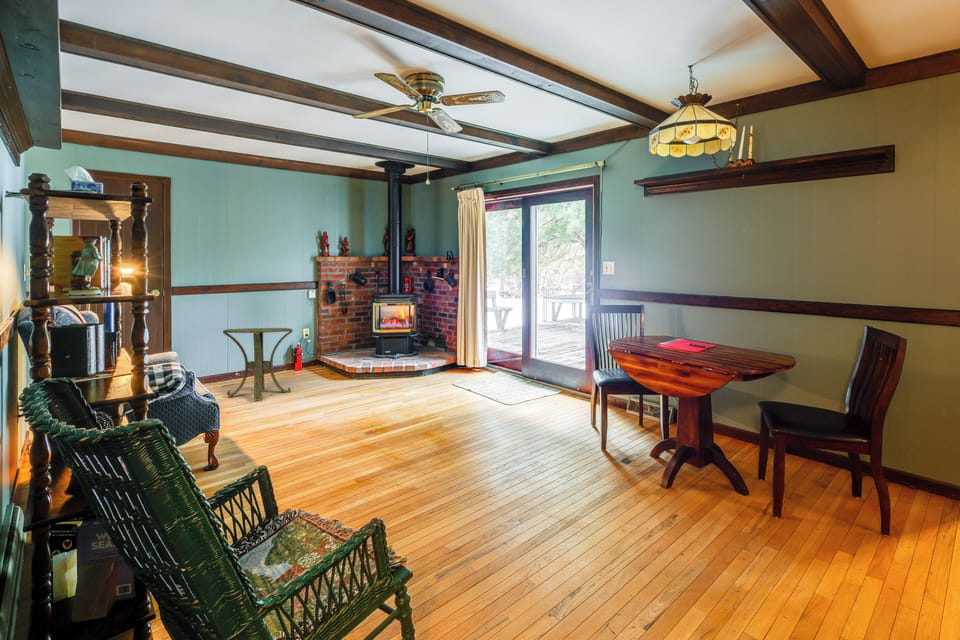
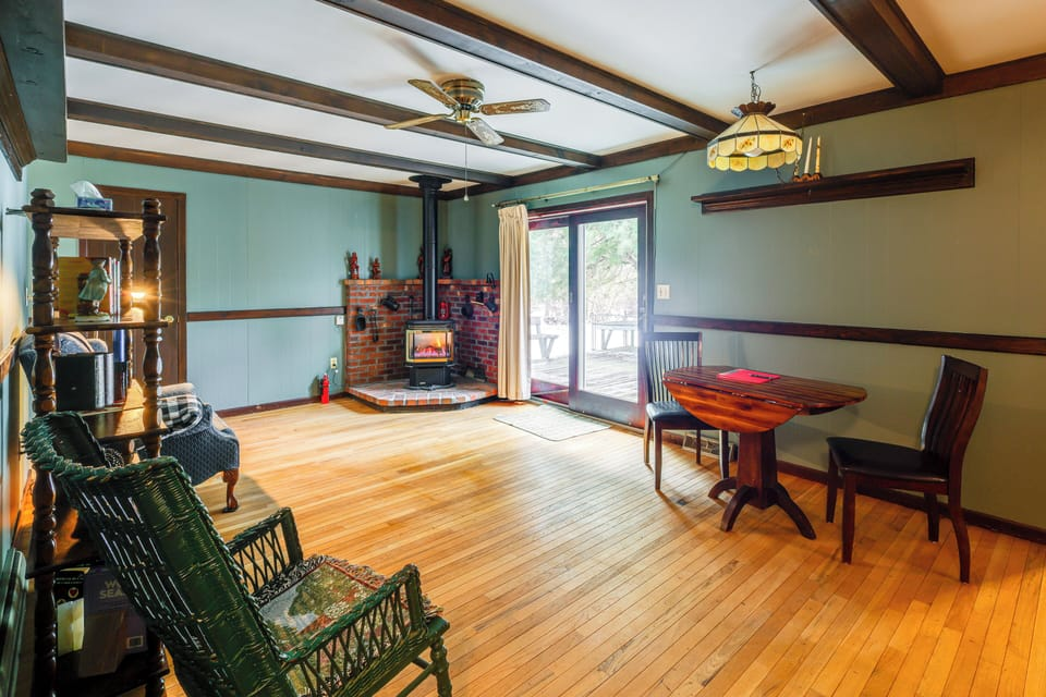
- side table [222,327,294,400]
